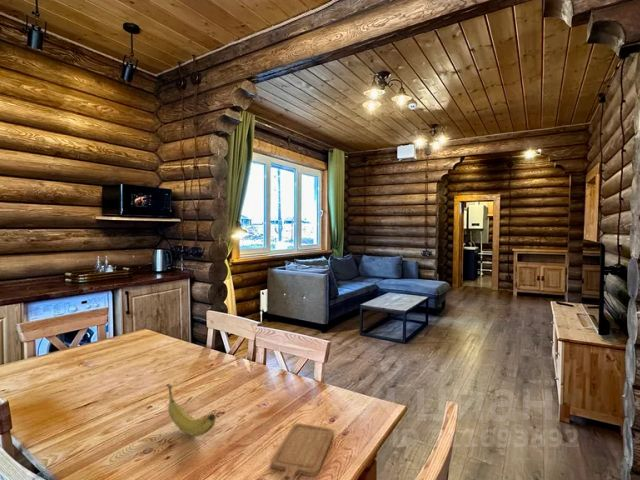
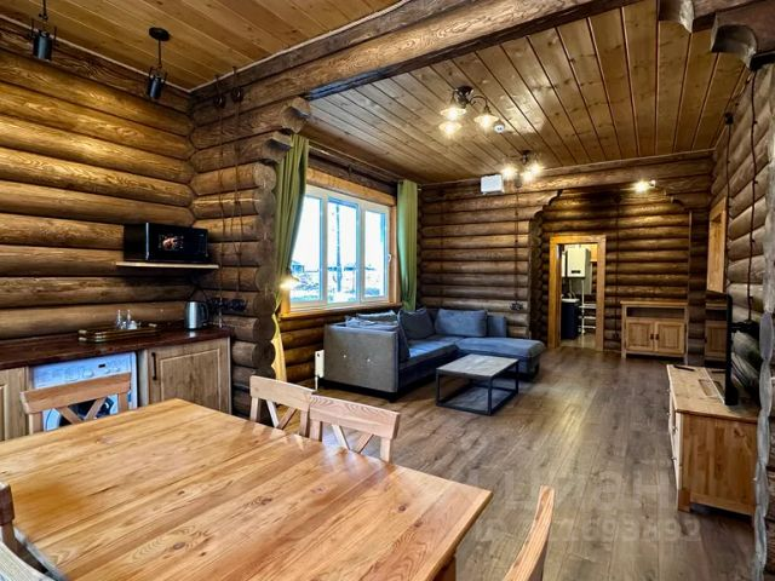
- chopping board [270,422,335,480]
- fruit [166,383,217,437]
